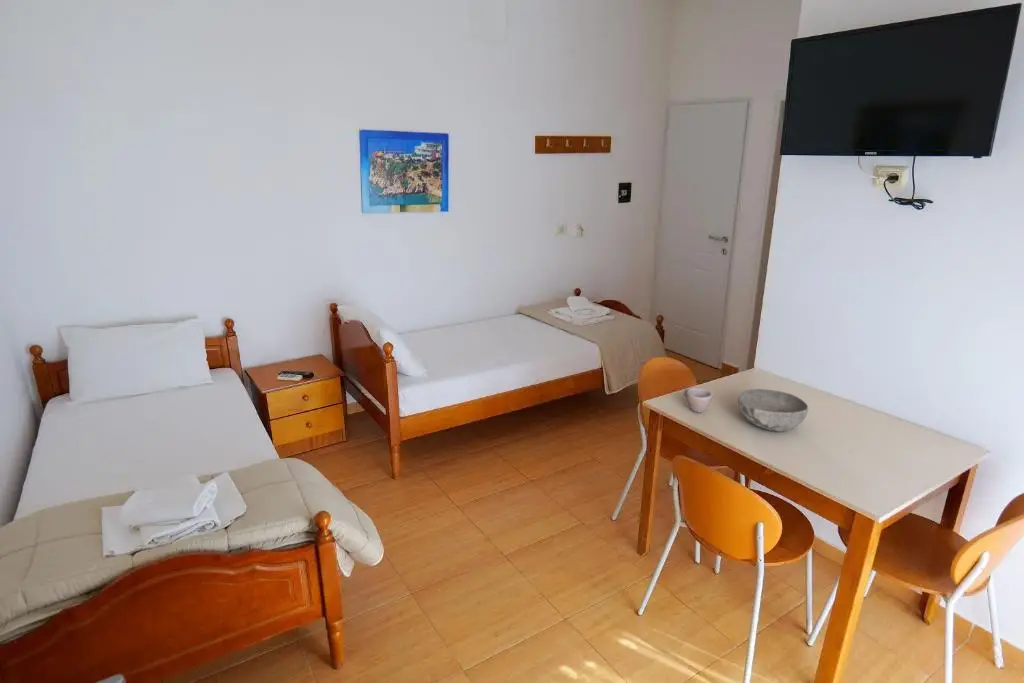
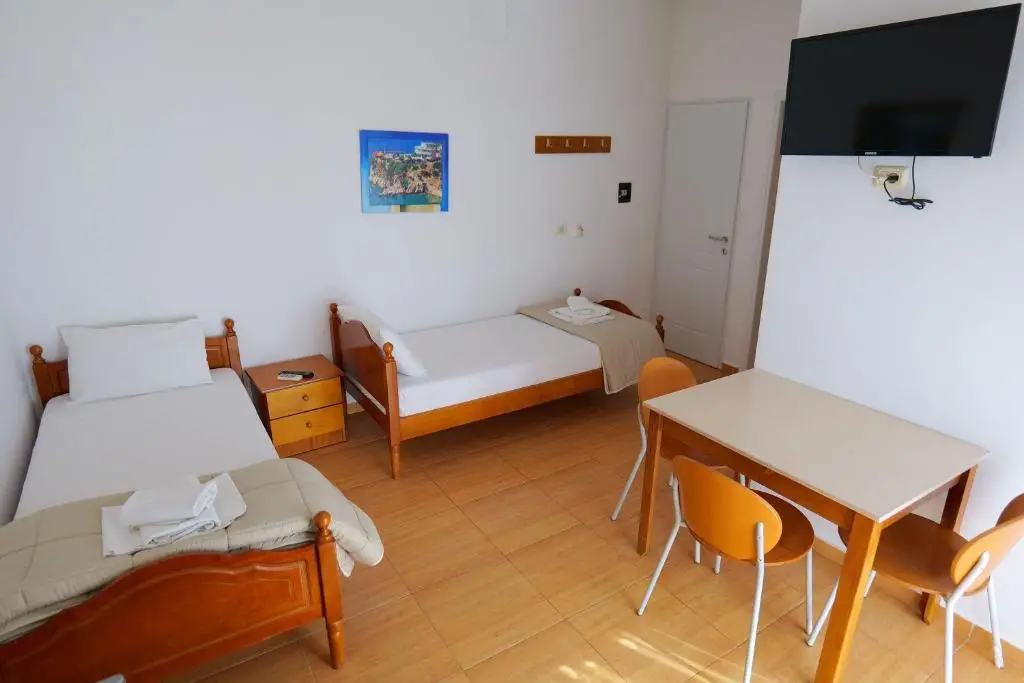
- bowl [737,388,809,433]
- cup [682,387,714,413]
